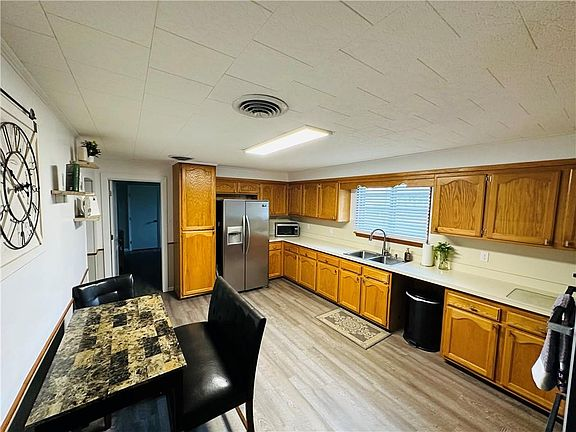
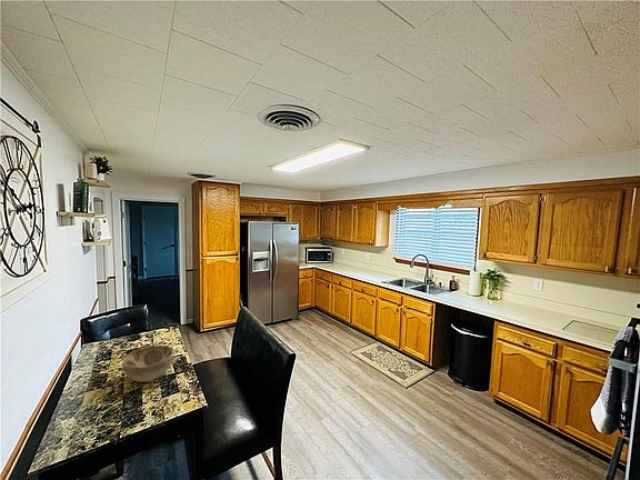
+ decorative bowl [121,344,176,383]
